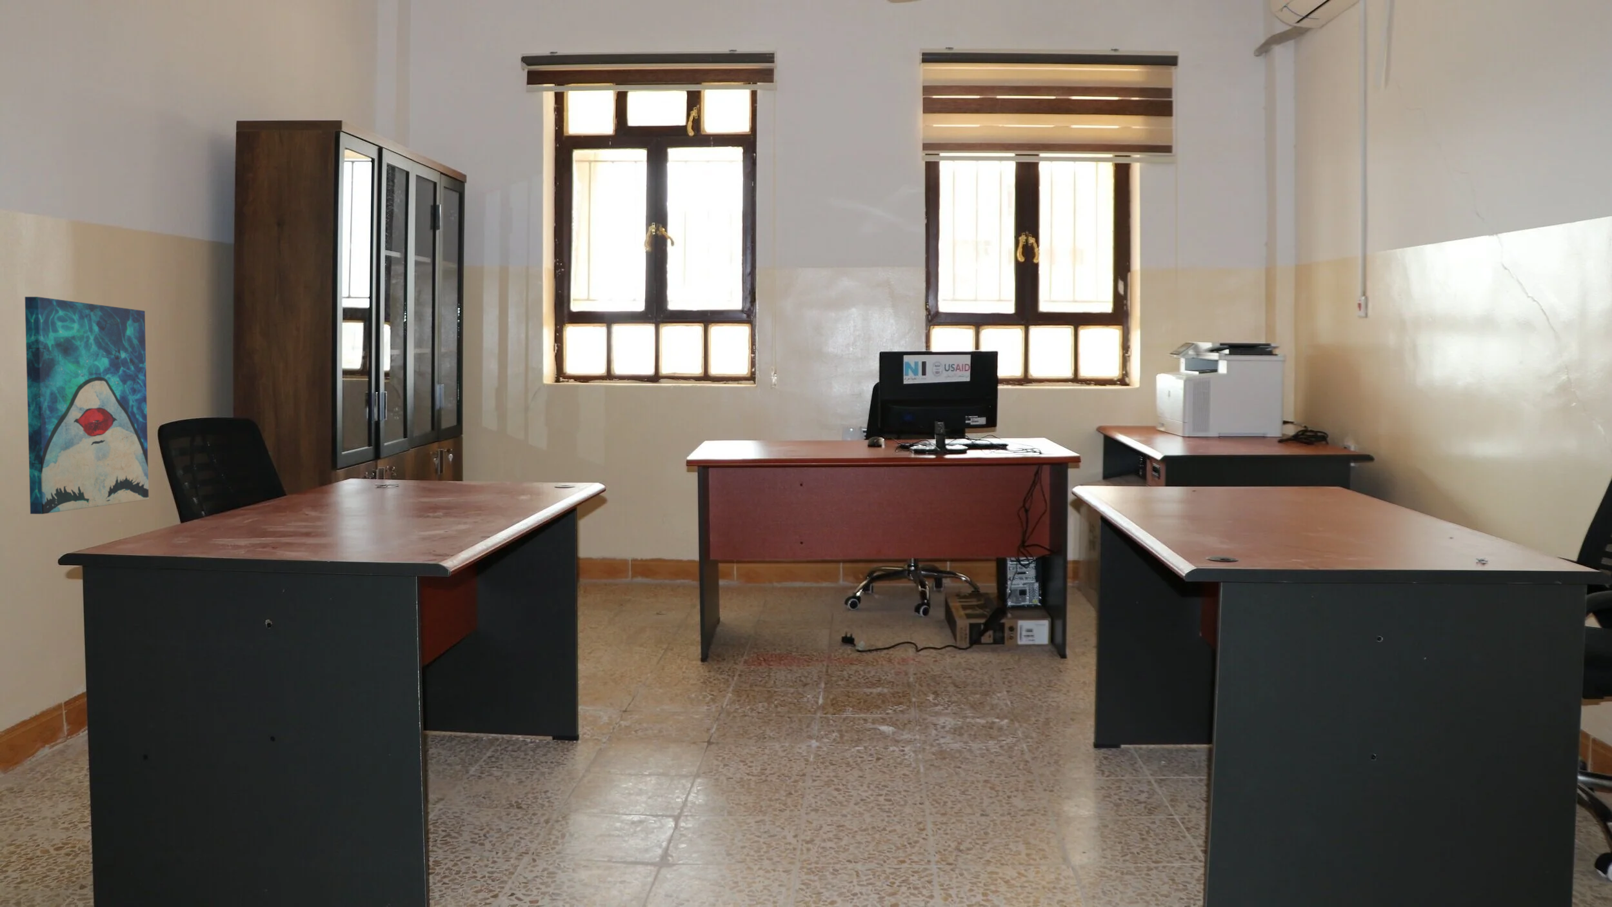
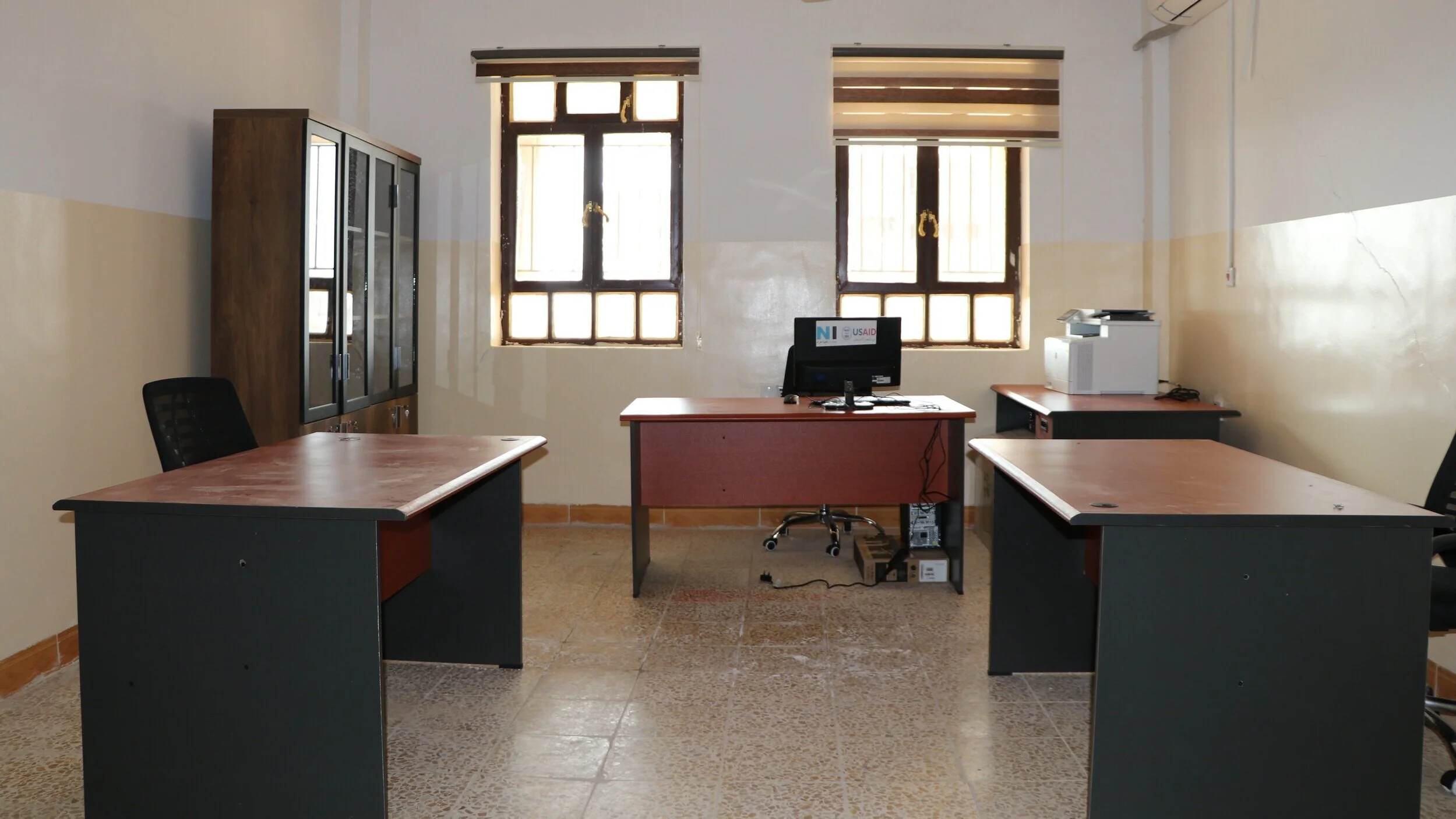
- wall art [24,296,149,515]
